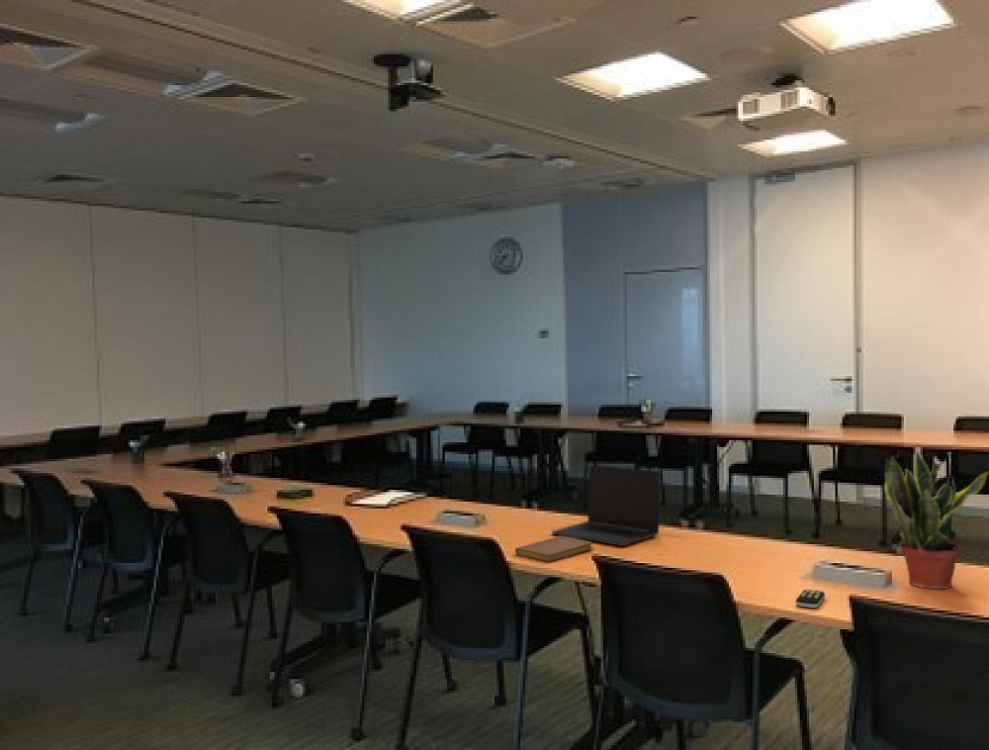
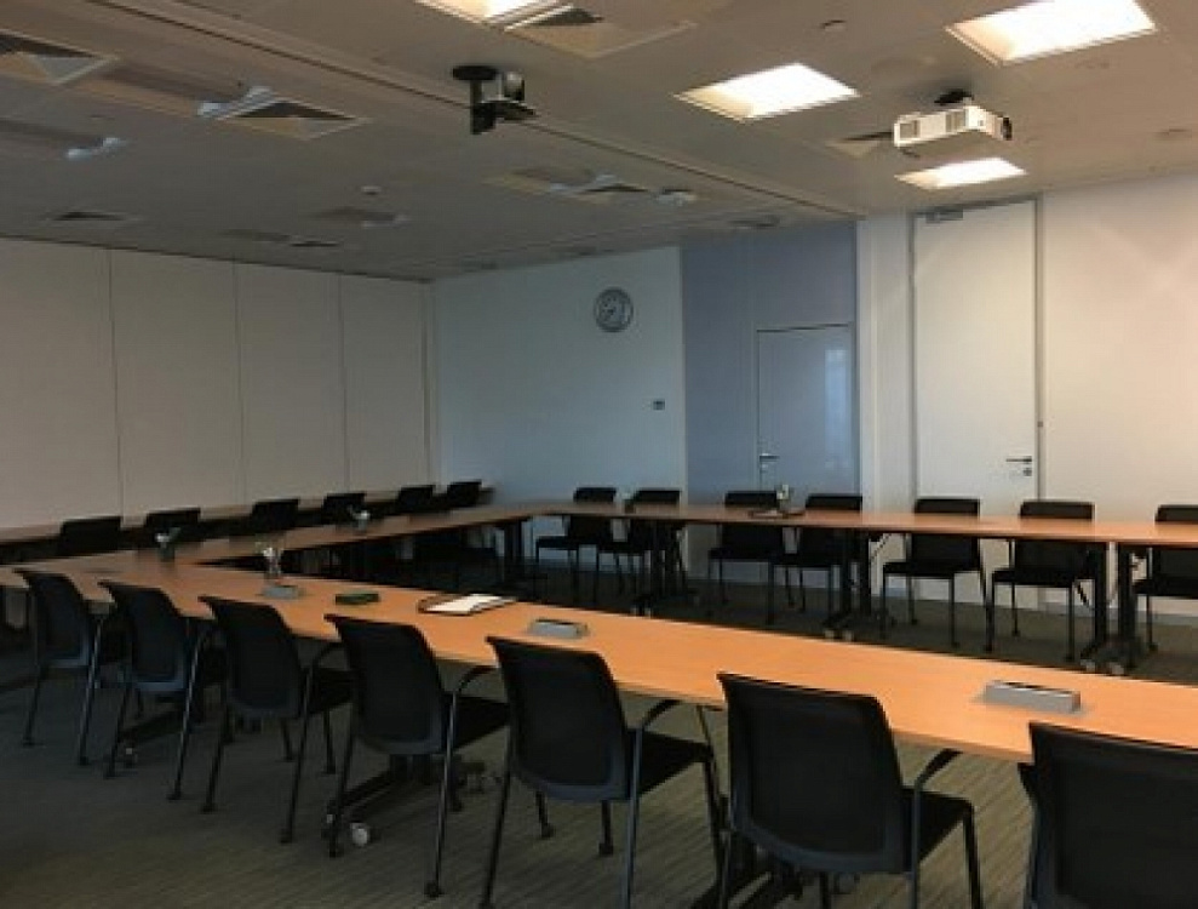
- remote control [795,588,826,609]
- notebook [514,535,594,563]
- laptop [551,464,662,547]
- potted plant [884,441,989,590]
